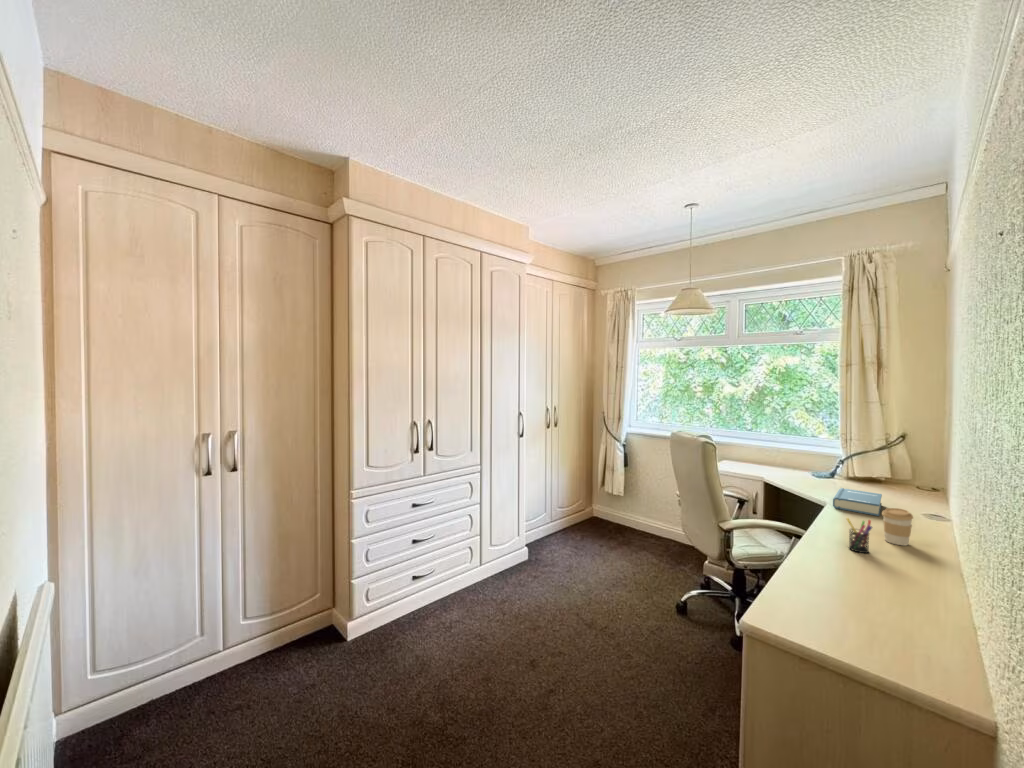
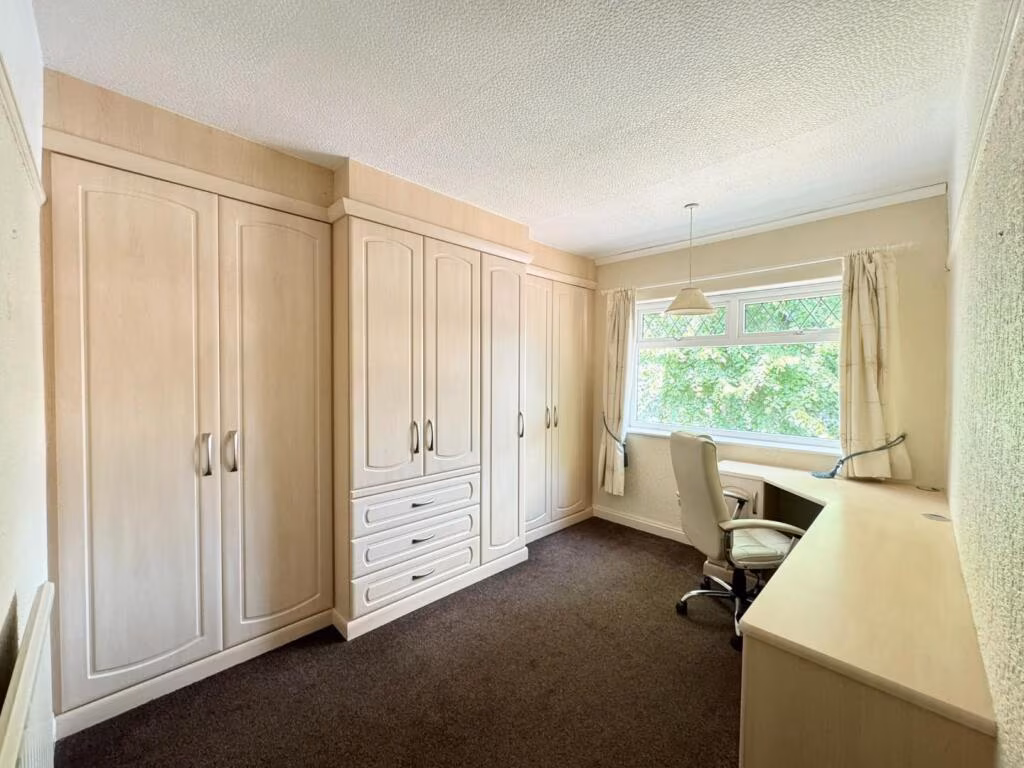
- pen holder [845,517,873,554]
- hardback book [832,487,883,517]
- coffee cup [881,507,914,546]
